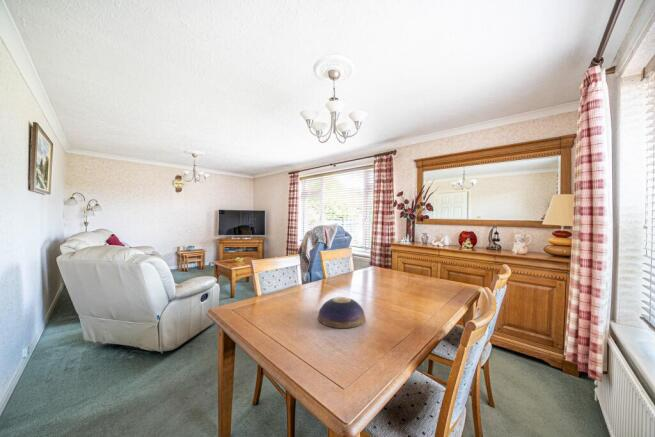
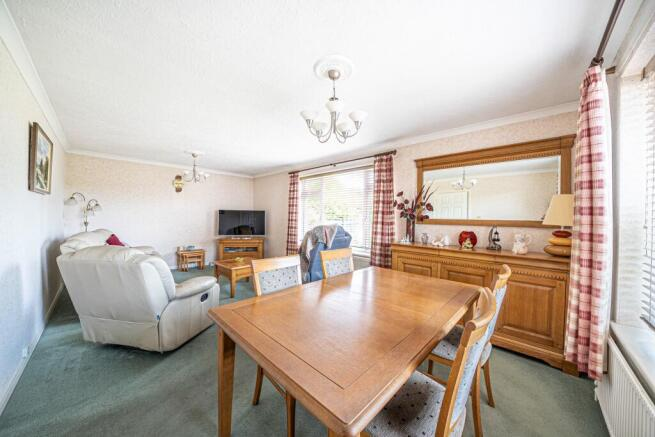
- decorative bowl [317,296,366,329]
